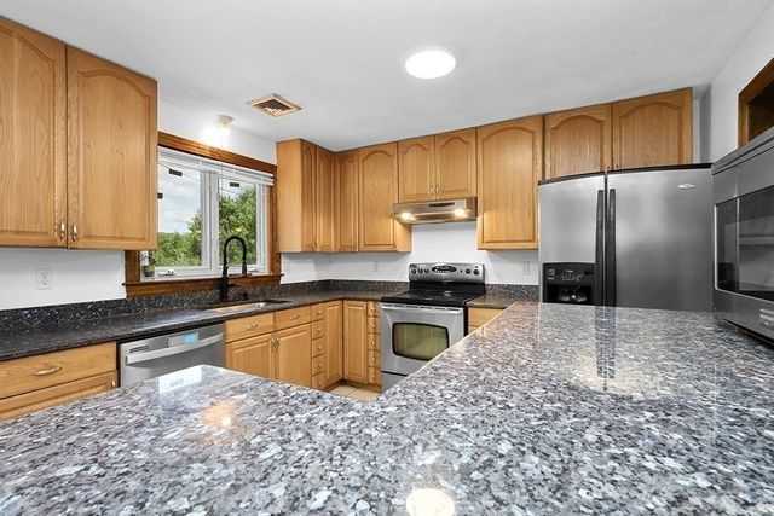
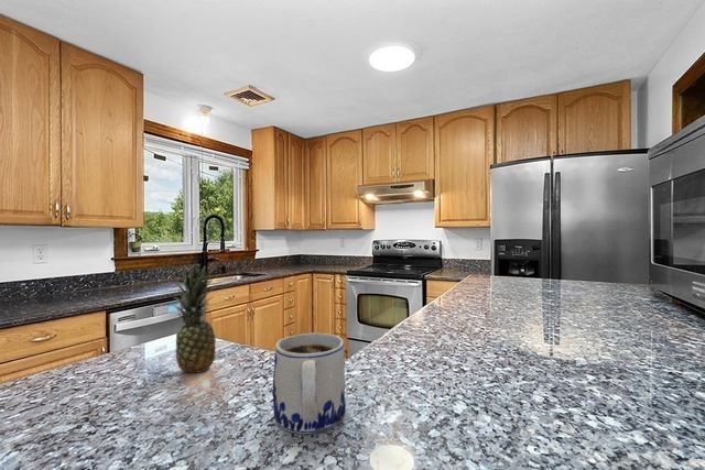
+ fruit [171,263,217,374]
+ mug [271,331,347,435]
